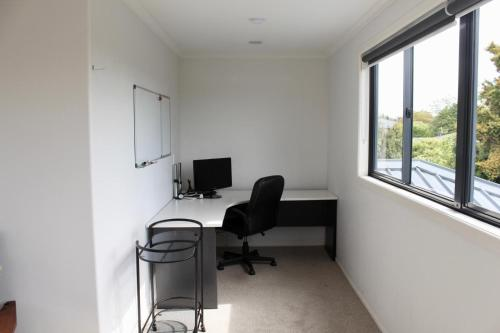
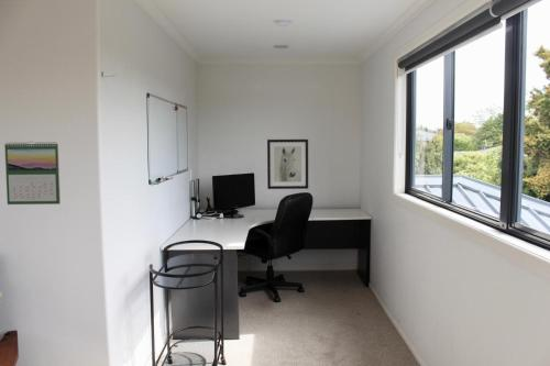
+ calendar [3,140,62,206]
+ wall art [266,138,309,190]
